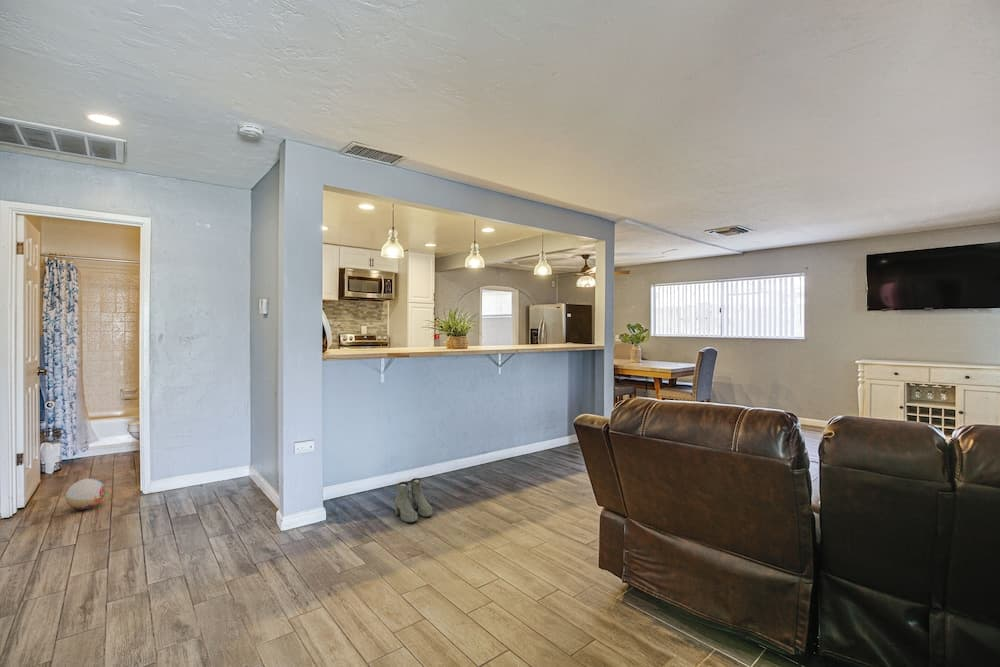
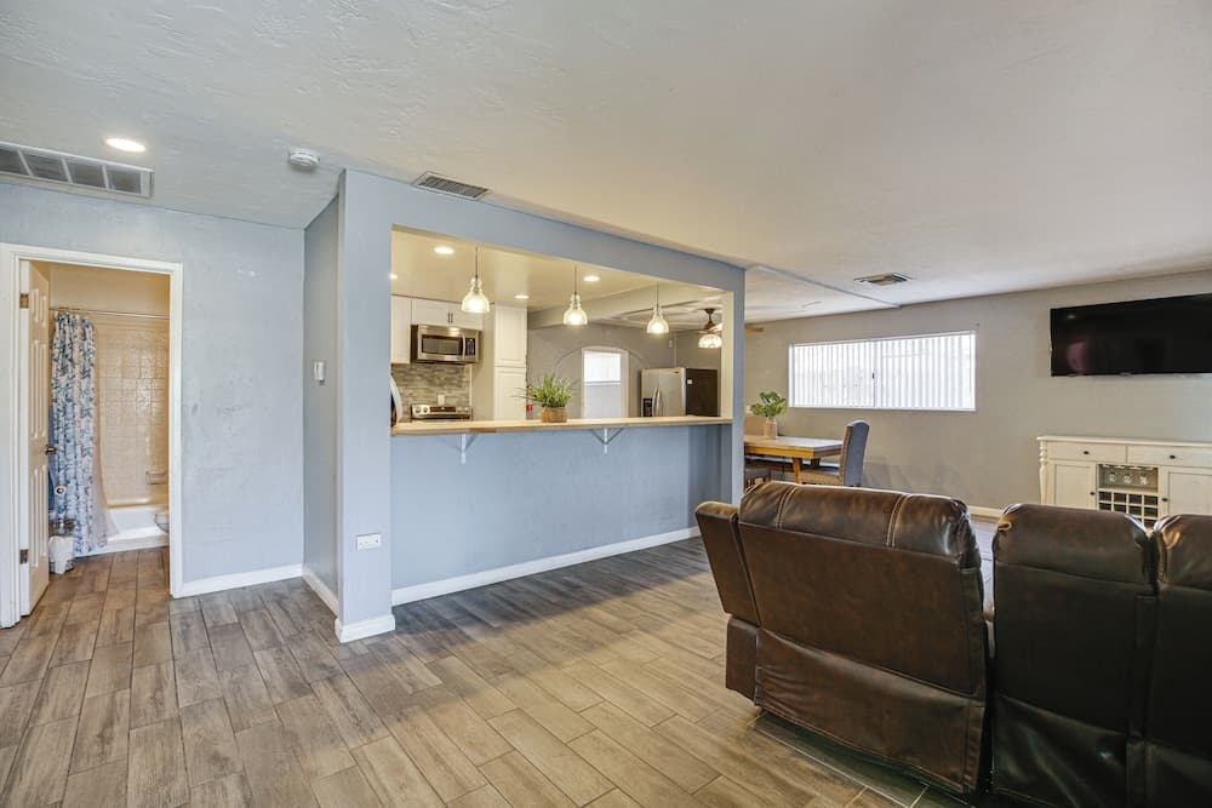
- boots [394,477,433,524]
- ball [65,478,106,511]
